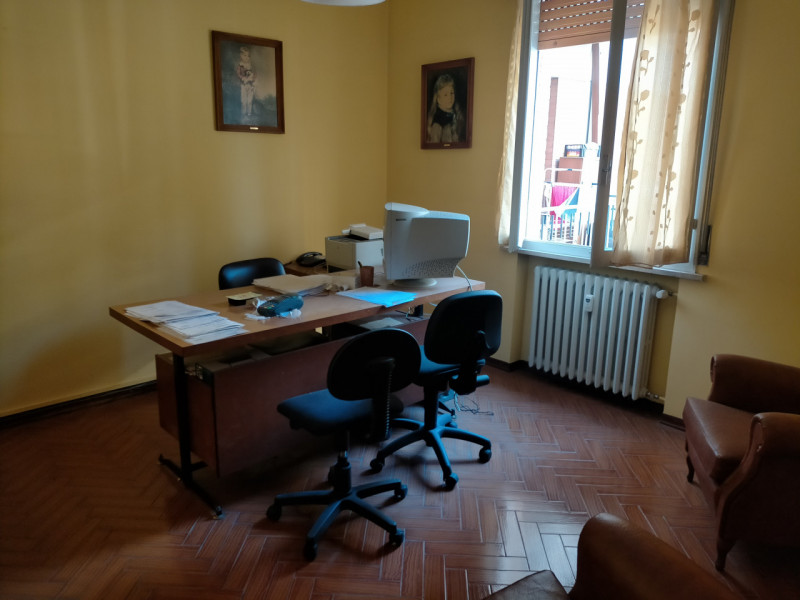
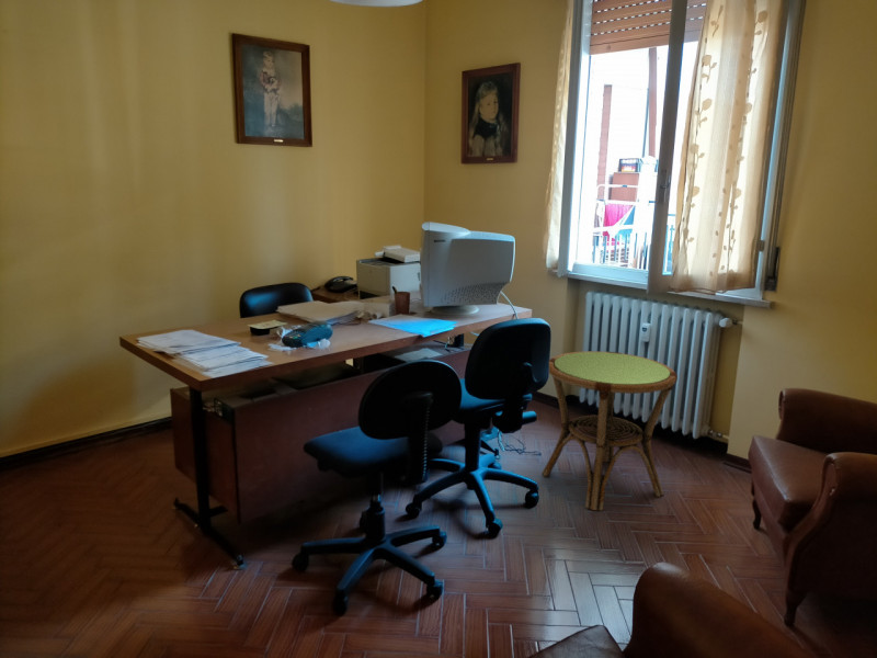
+ side table [542,350,679,512]
